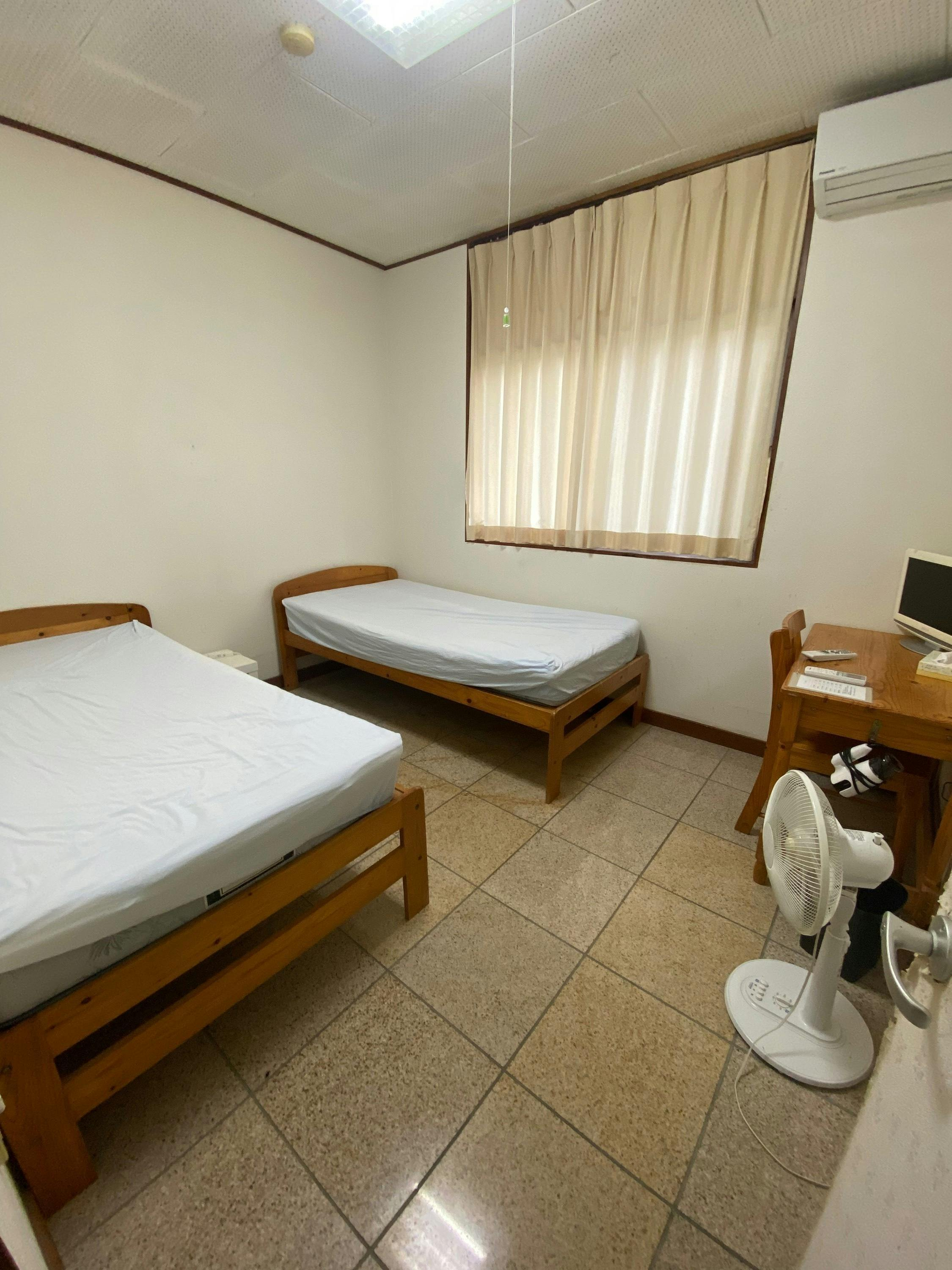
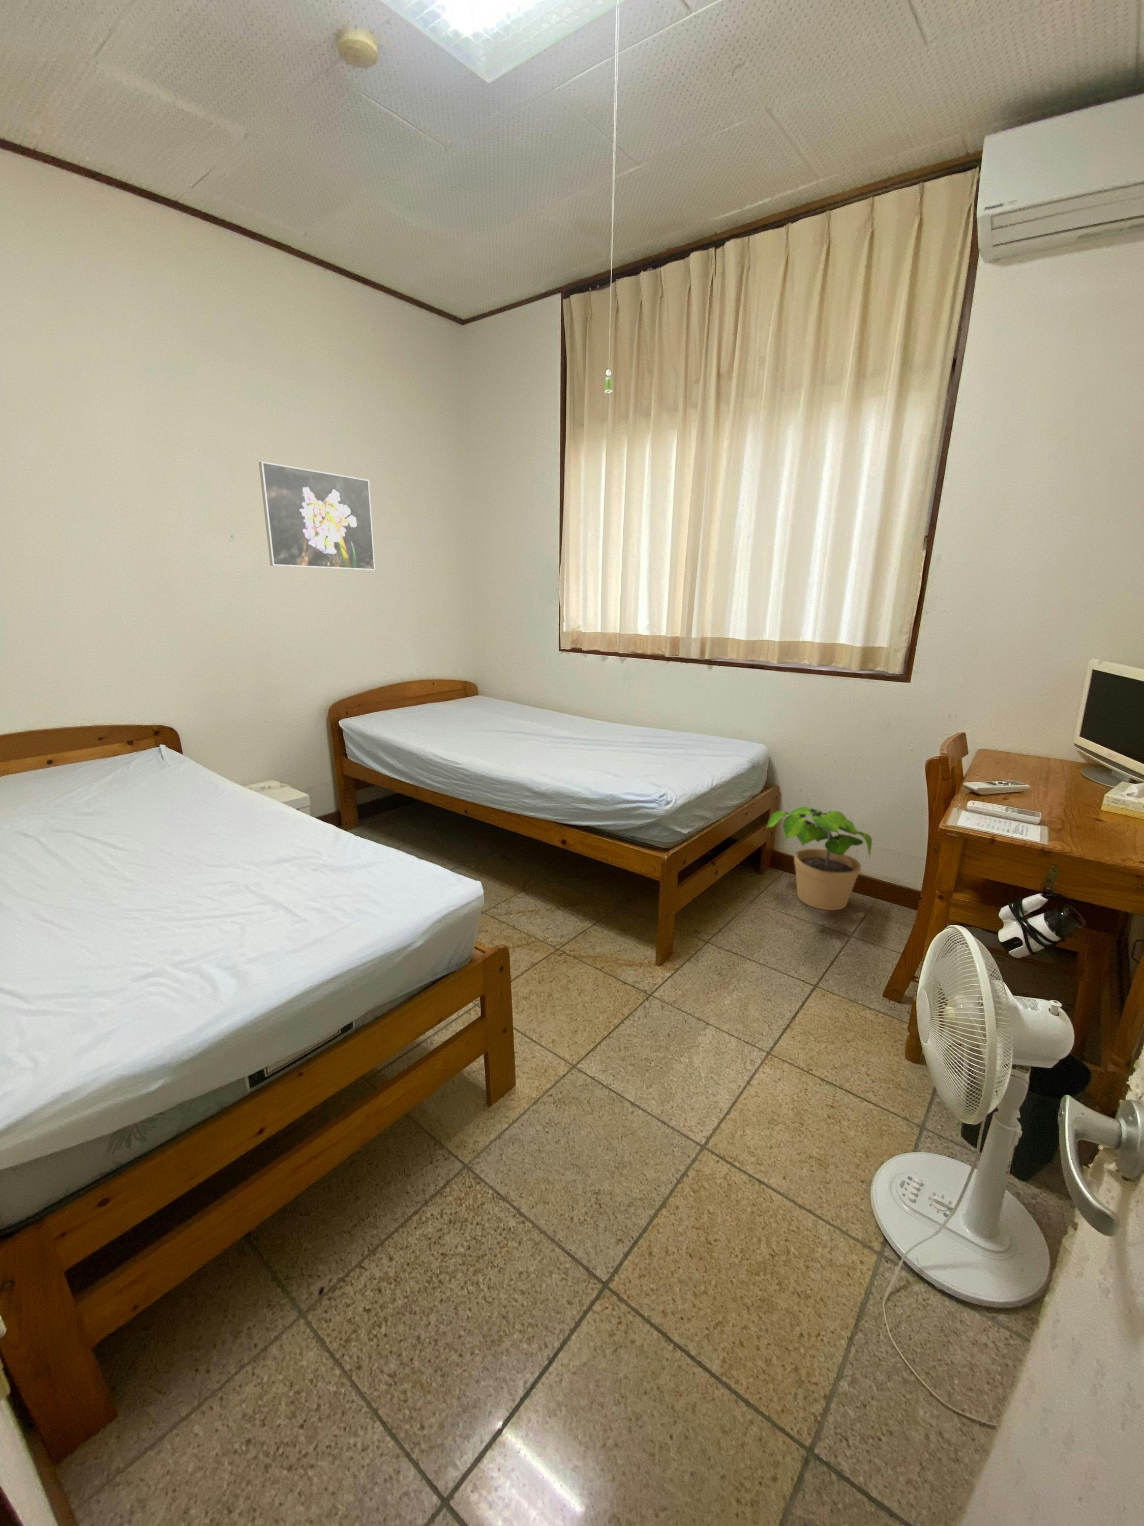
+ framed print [258,461,376,571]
+ potted plant [765,806,872,911]
